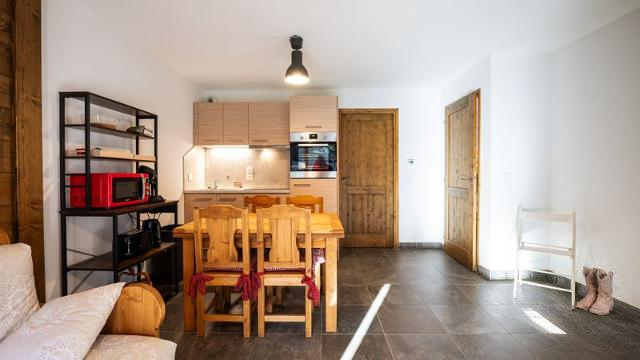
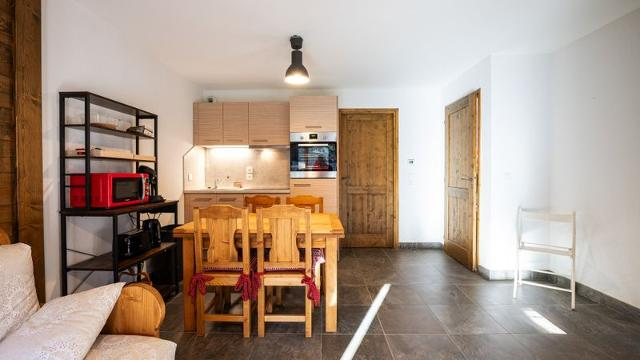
- boots [573,265,615,316]
